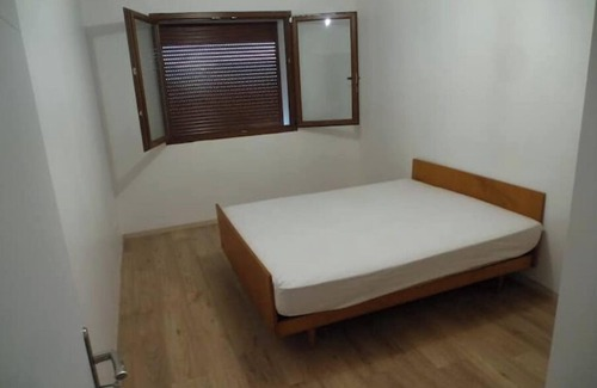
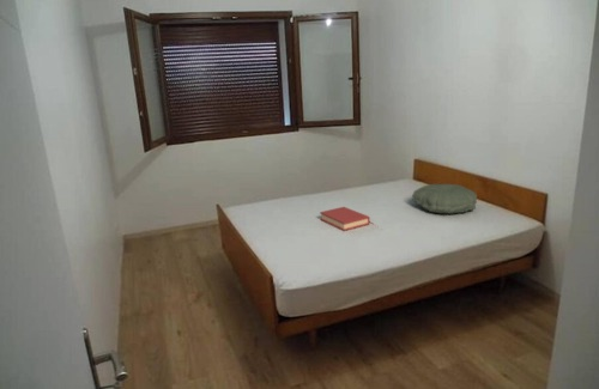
+ hardback book [319,206,371,232]
+ pillow [411,183,478,215]
